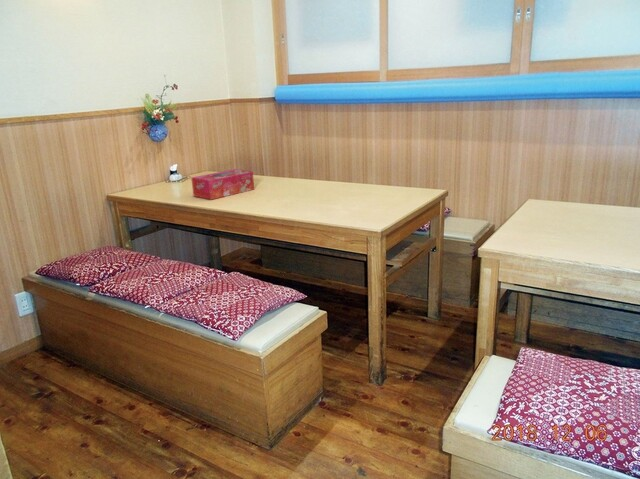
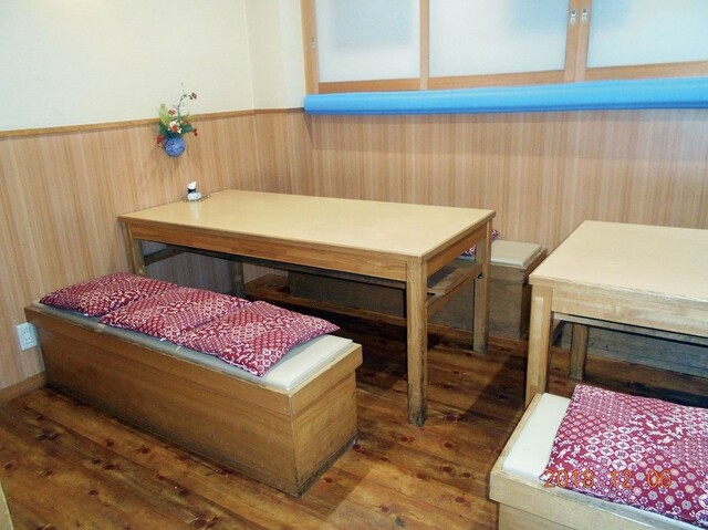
- tissue box [190,168,255,201]
